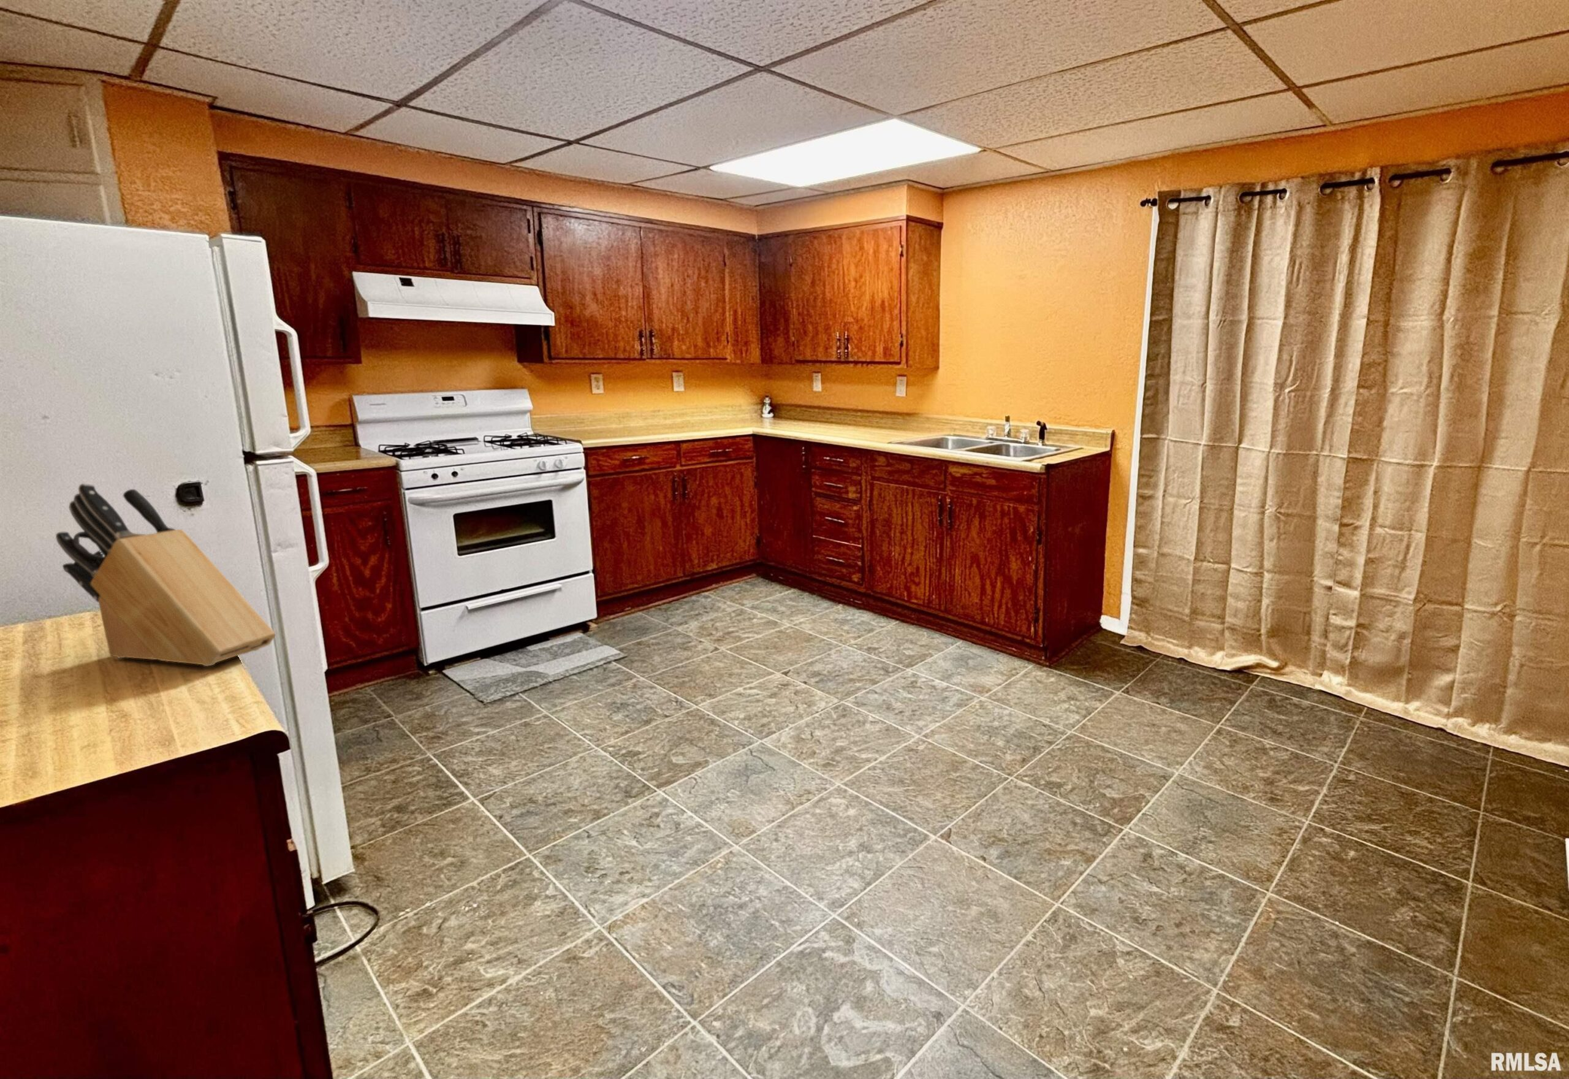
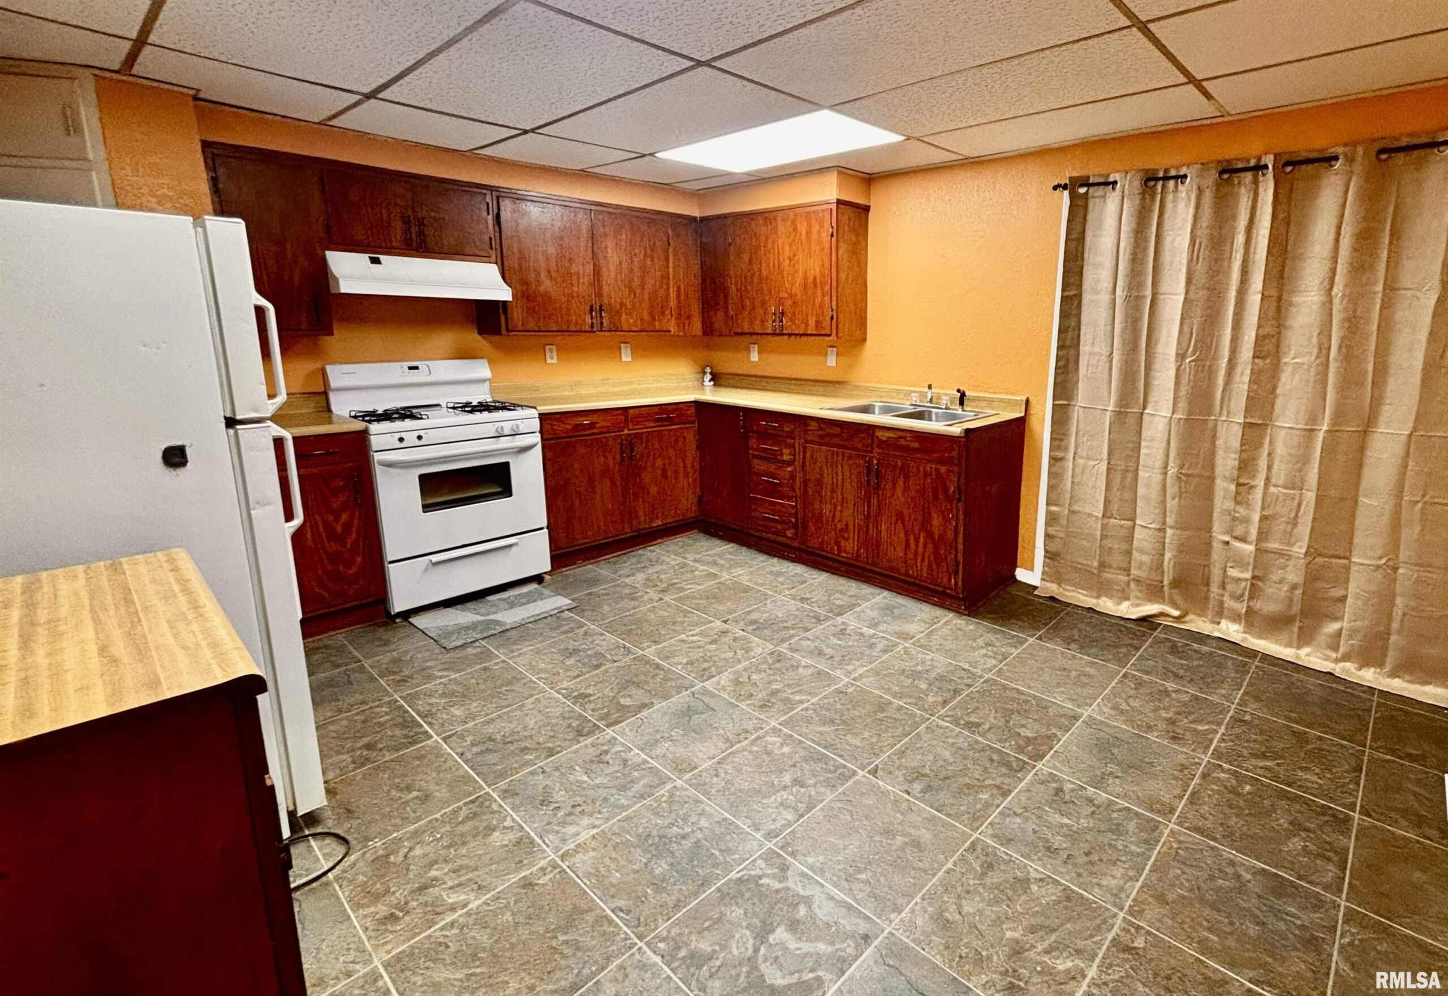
- knife block [55,483,277,666]
